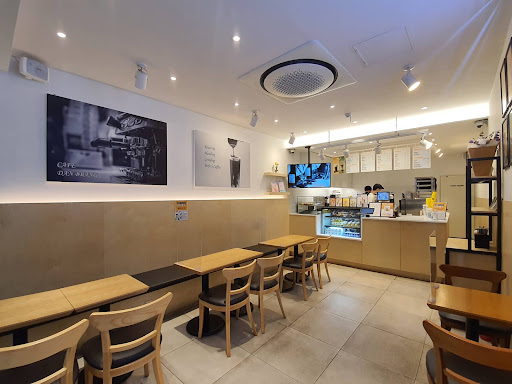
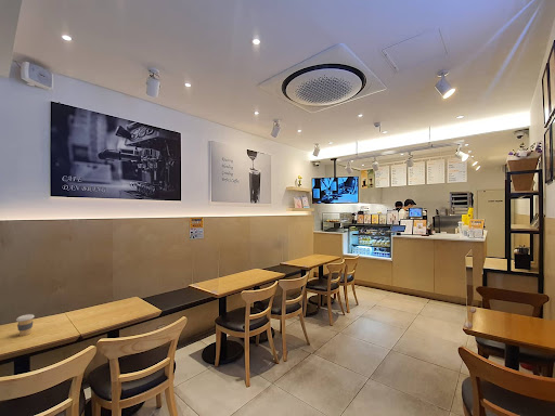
+ coffee cup [15,313,36,337]
